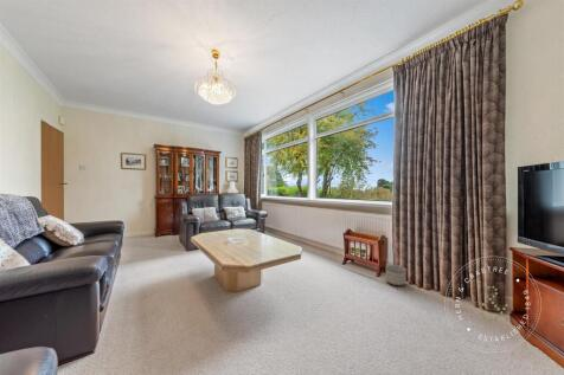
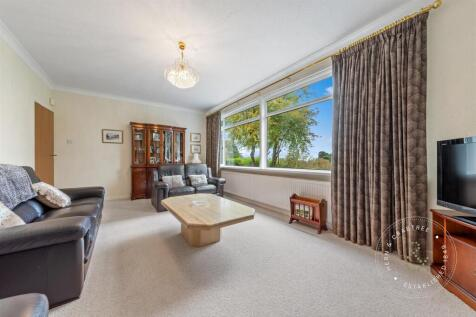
- planter [385,264,408,286]
